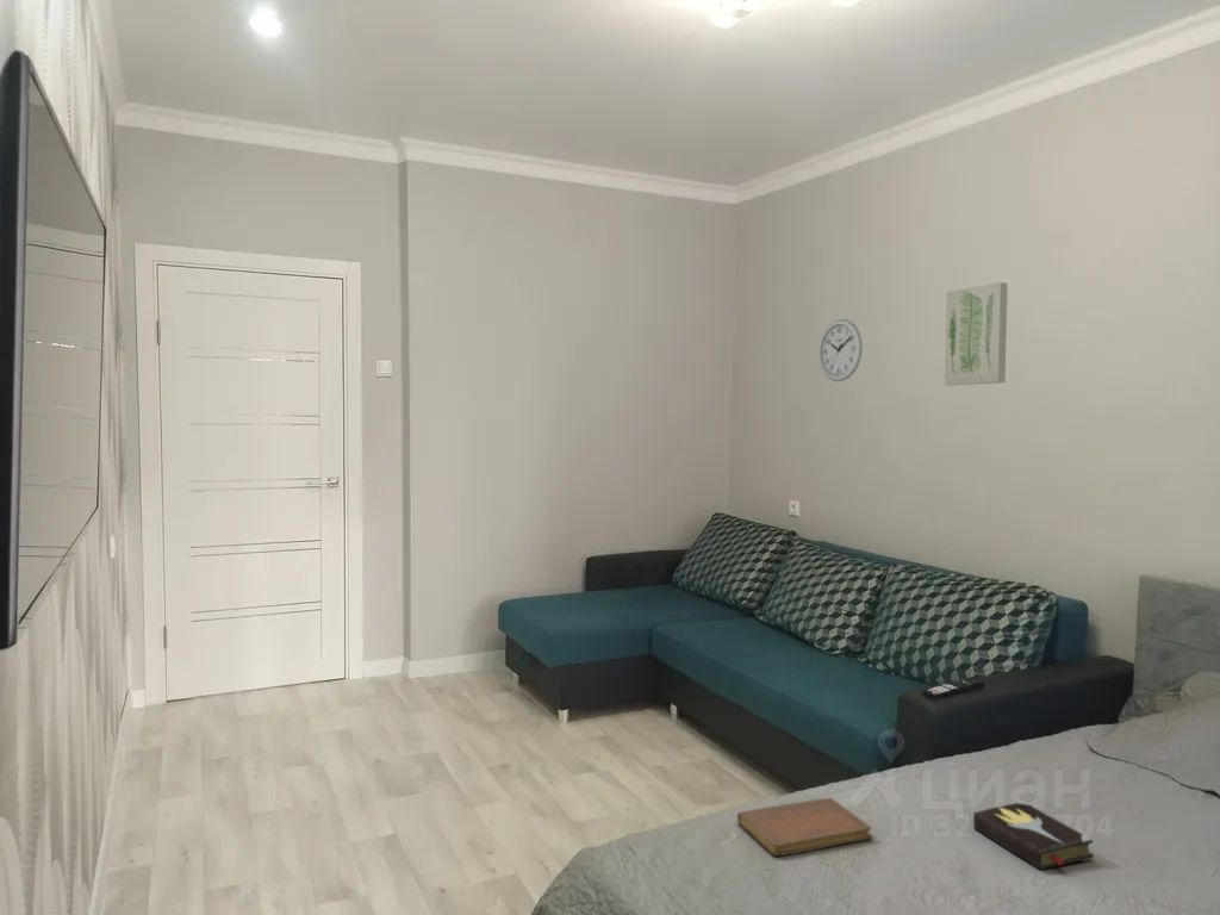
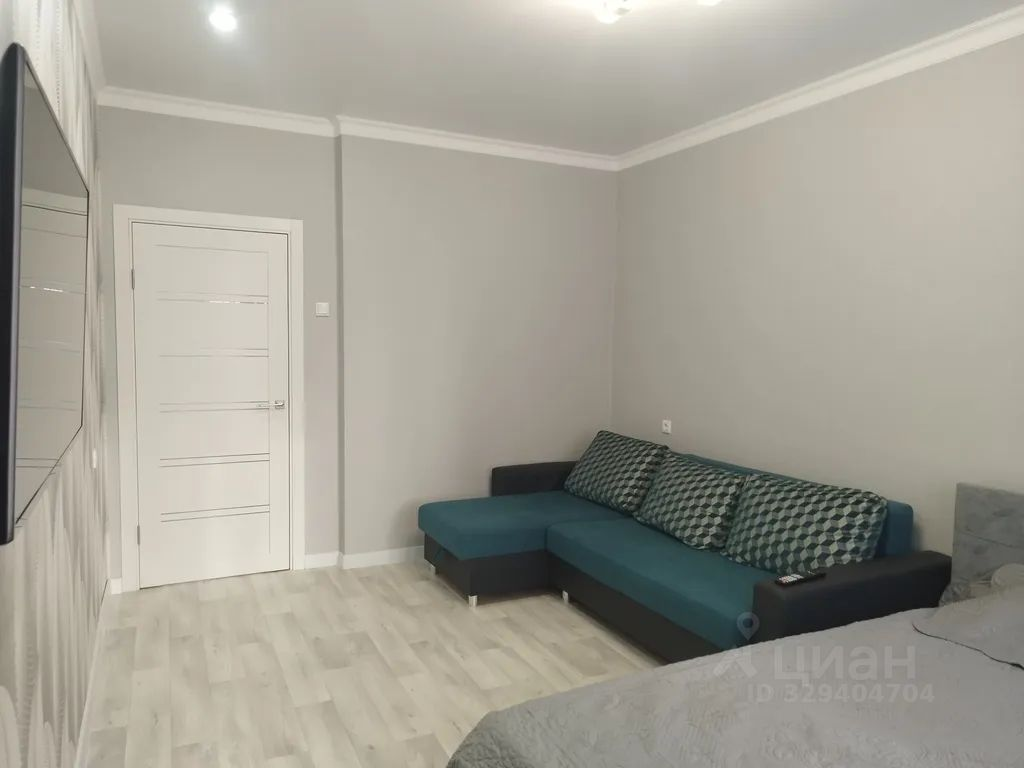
- wall art [944,281,1009,386]
- notebook [736,796,873,858]
- hardback book [972,799,1095,871]
- wall clock [817,318,864,382]
